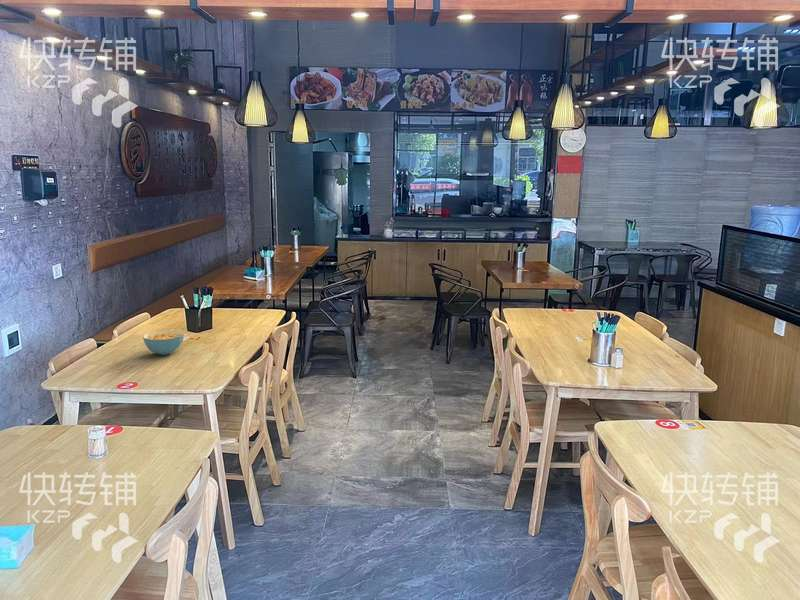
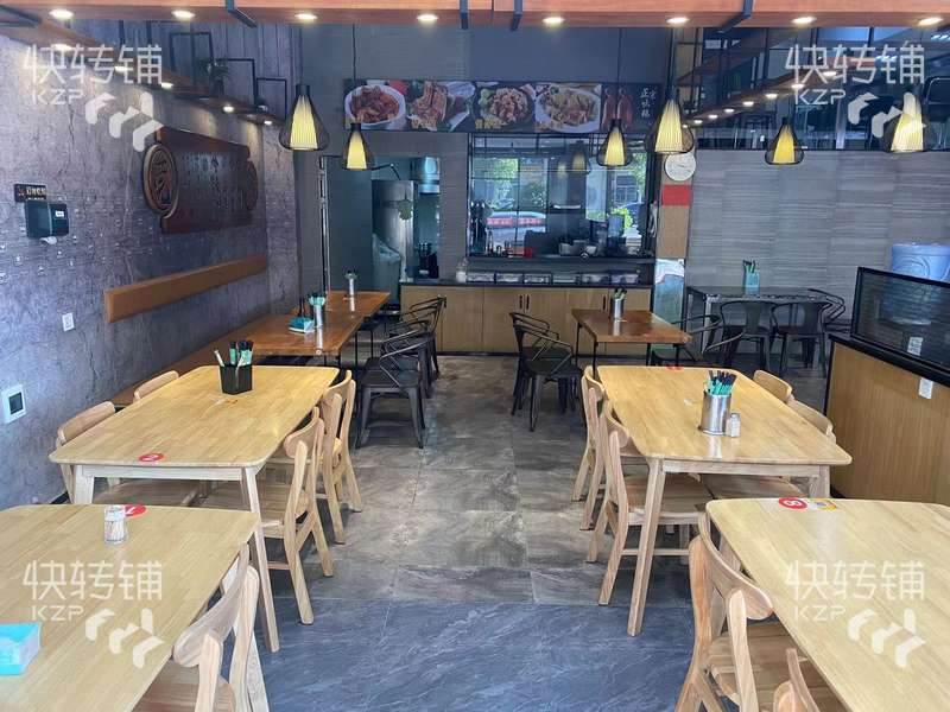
- cereal bowl [142,330,185,356]
